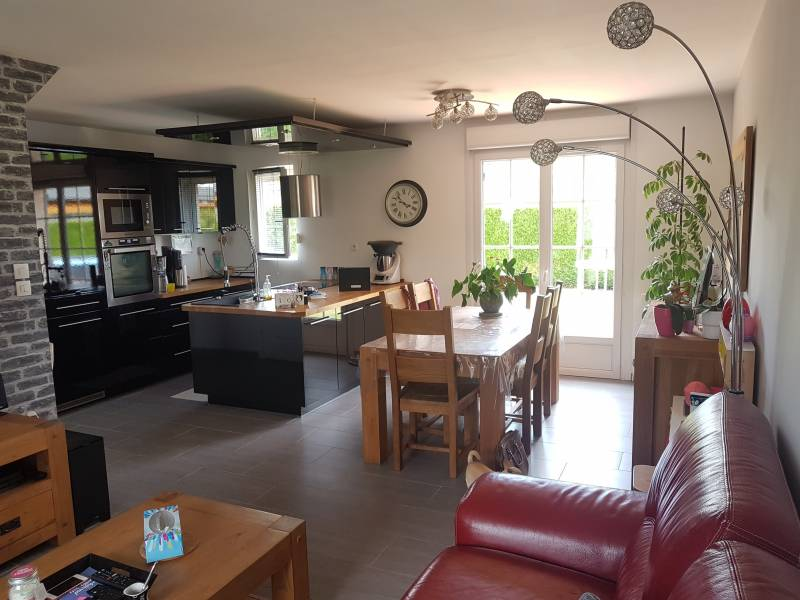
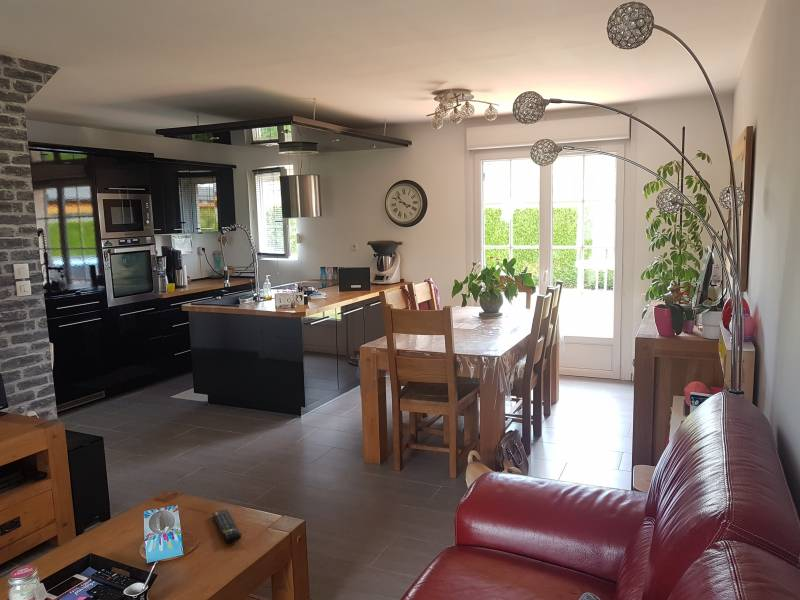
+ remote control [212,508,242,543]
